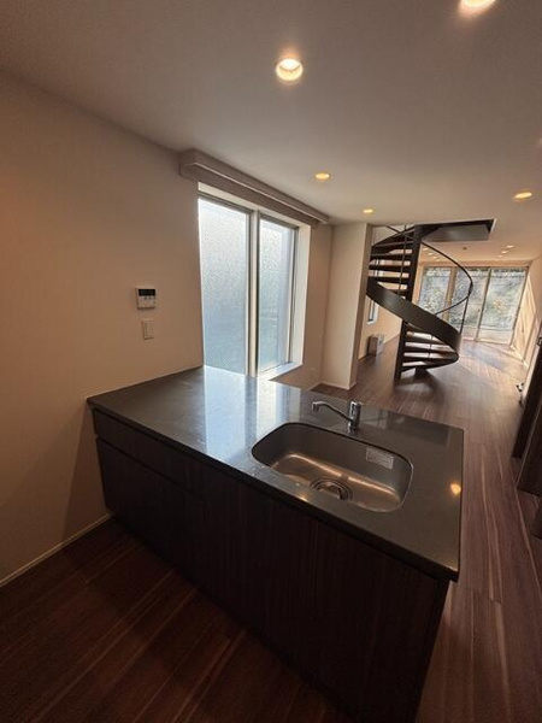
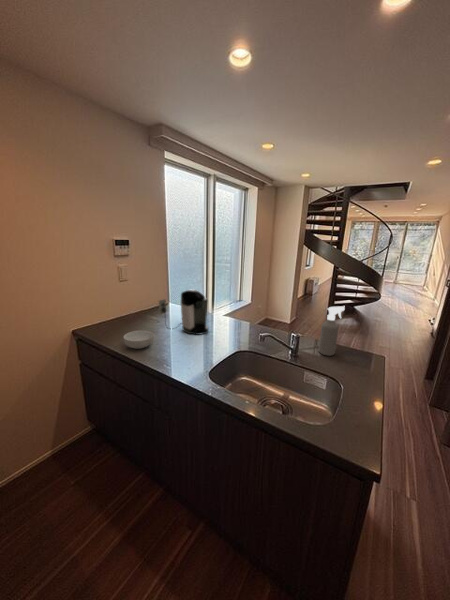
+ cereal bowl [123,330,155,350]
+ coffee maker [158,288,209,336]
+ spray bottle [317,306,346,357]
